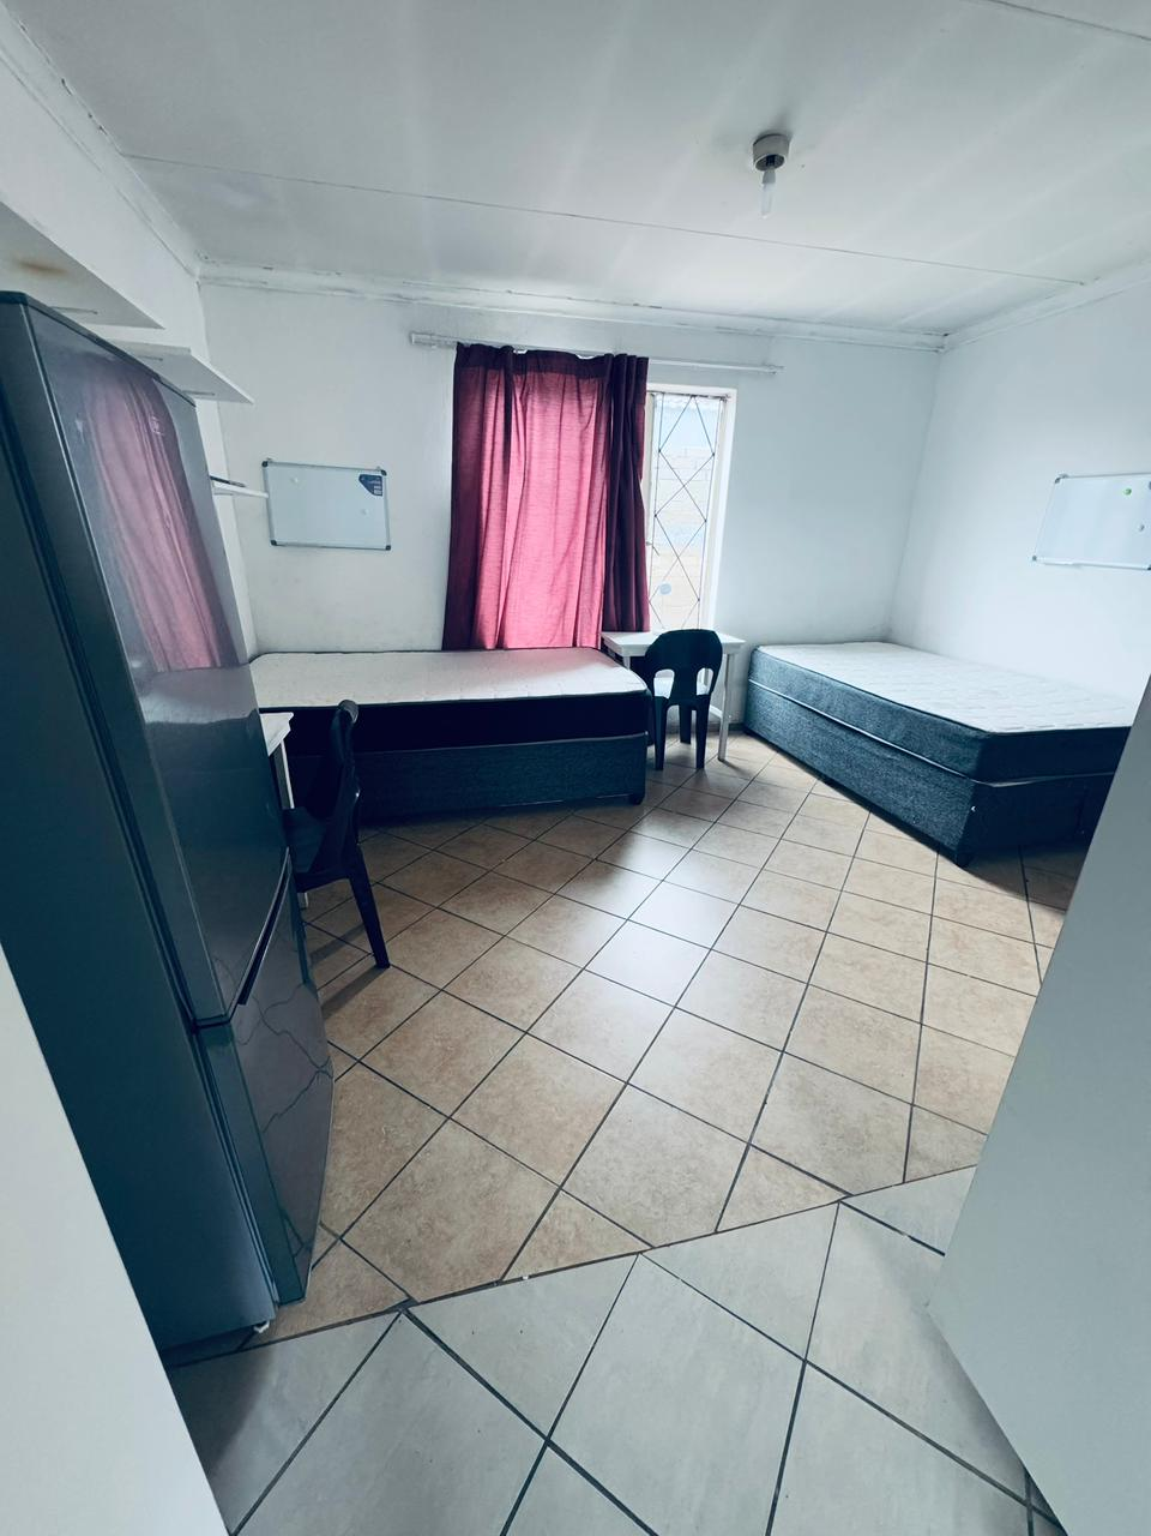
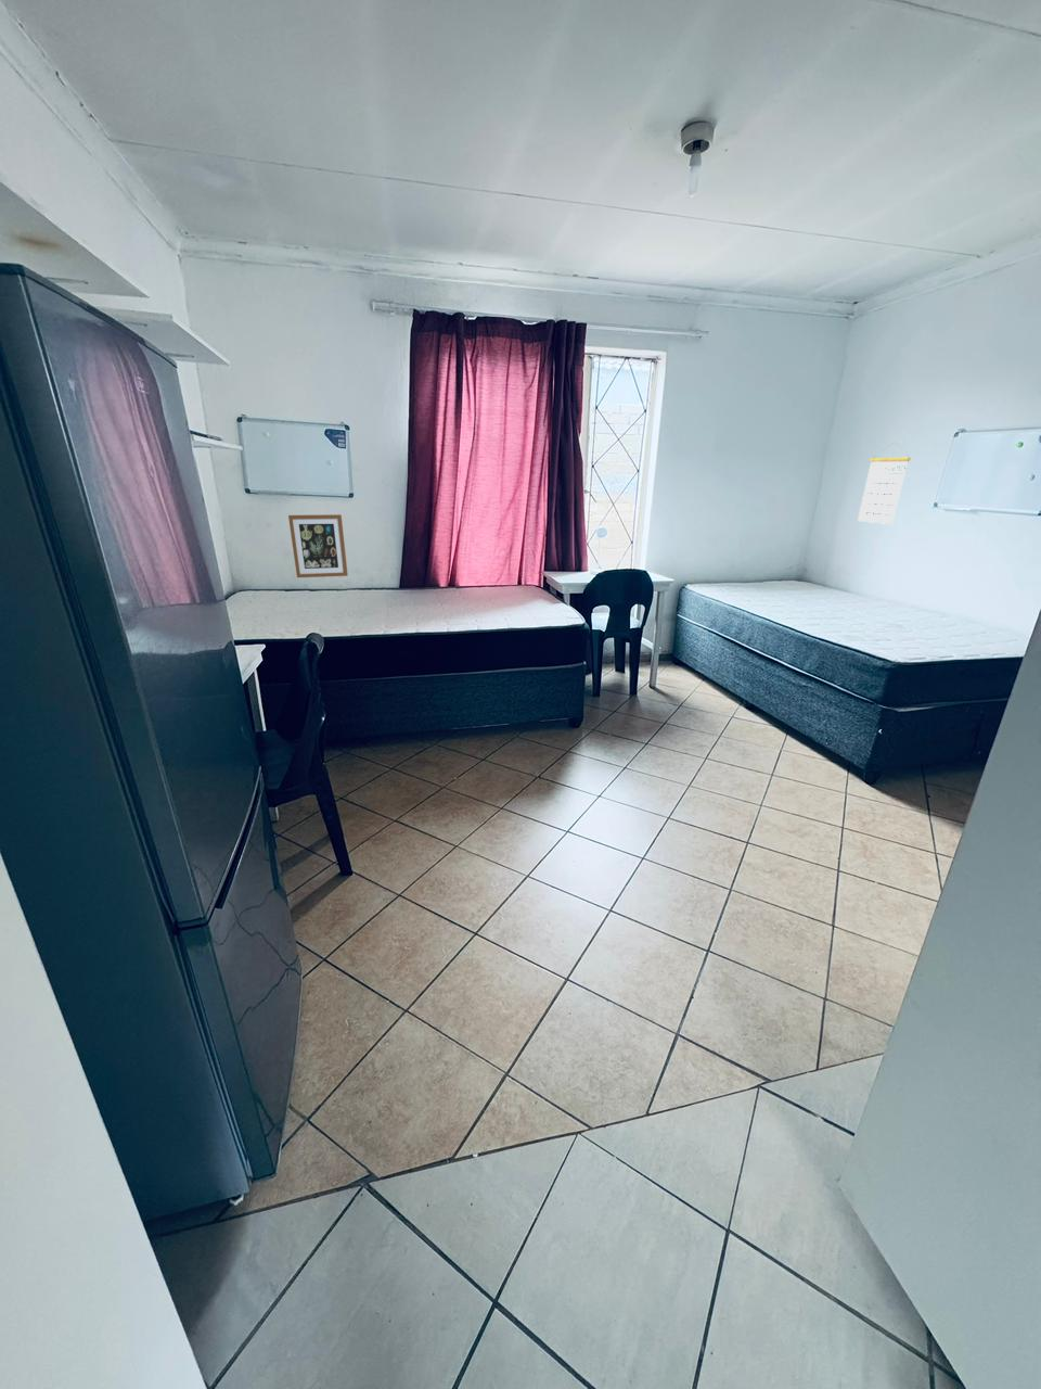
+ wall art [288,513,349,579]
+ calendar [856,442,912,525]
